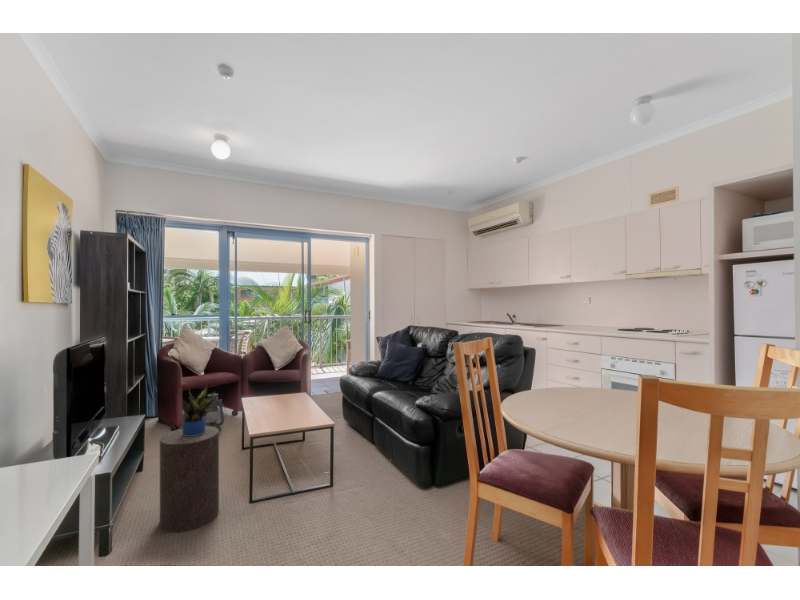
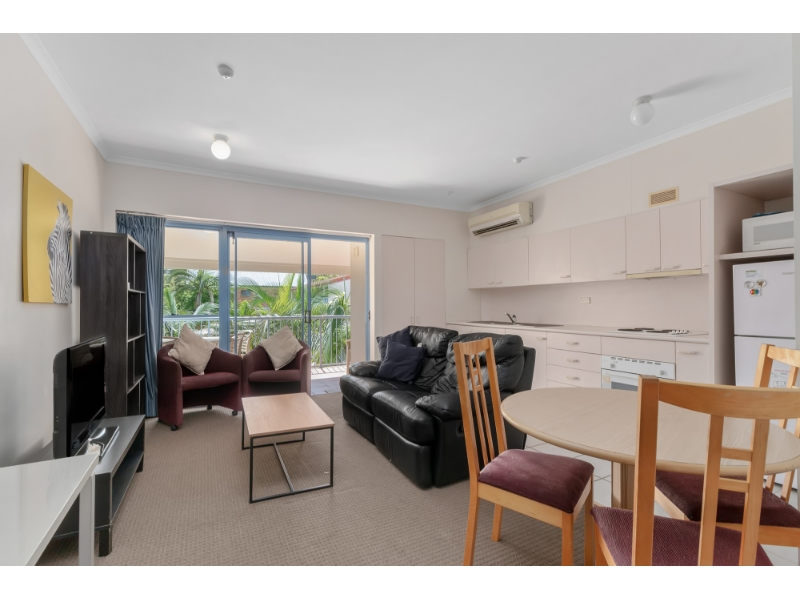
- potted plant [180,382,215,436]
- lantern [204,392,228,432]
- stool [159,426,220,533]
